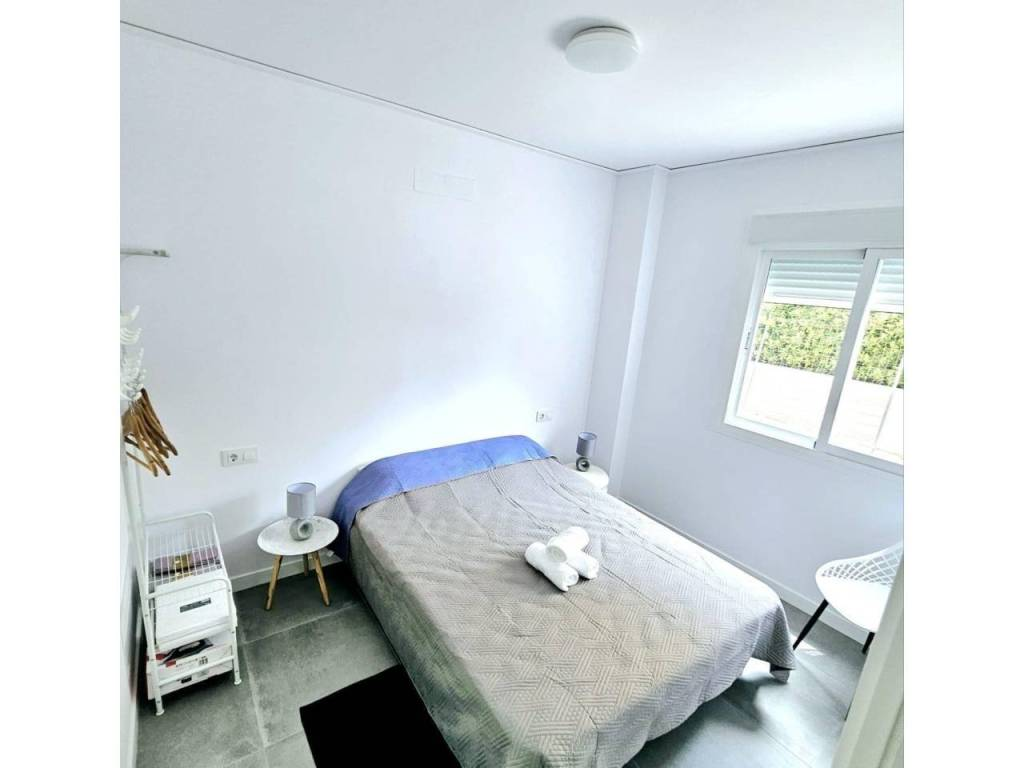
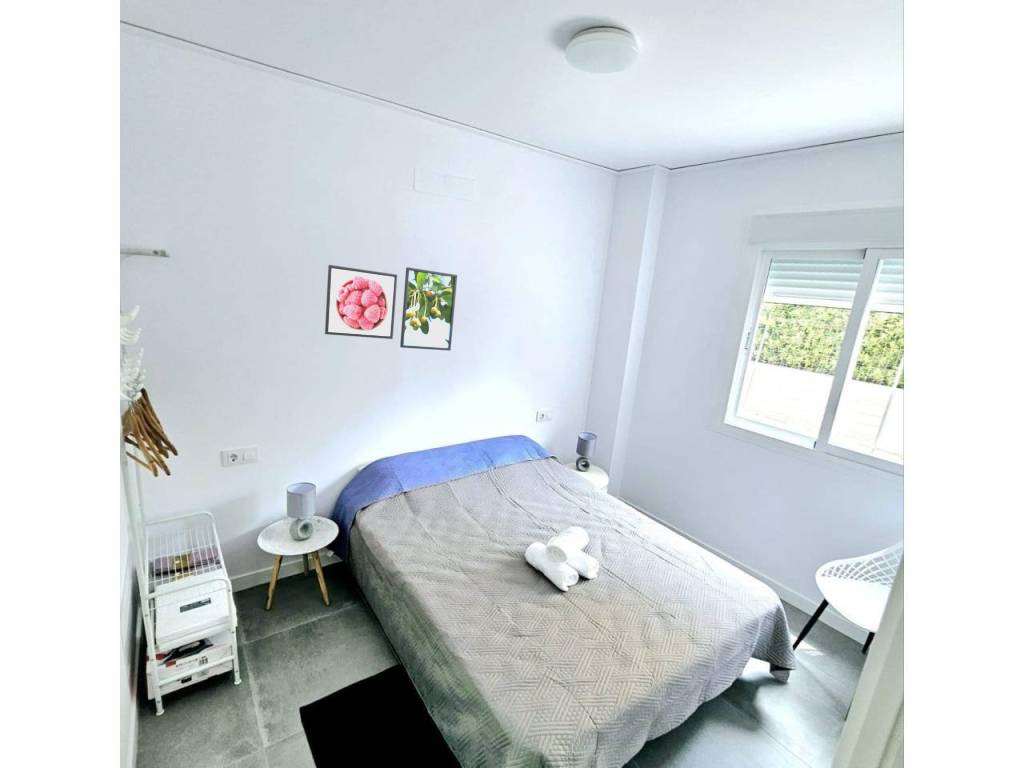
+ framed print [399,266,458,352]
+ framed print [324,264,398,340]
